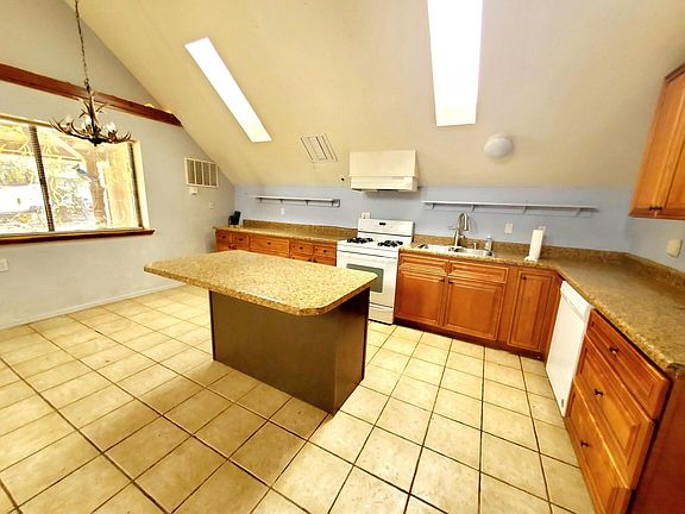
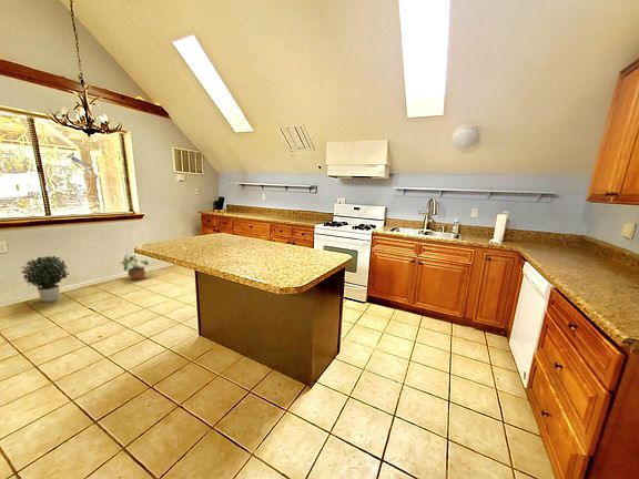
+ potted plant [20,255,71,304]
+ potted plant [120,253,150,281]
